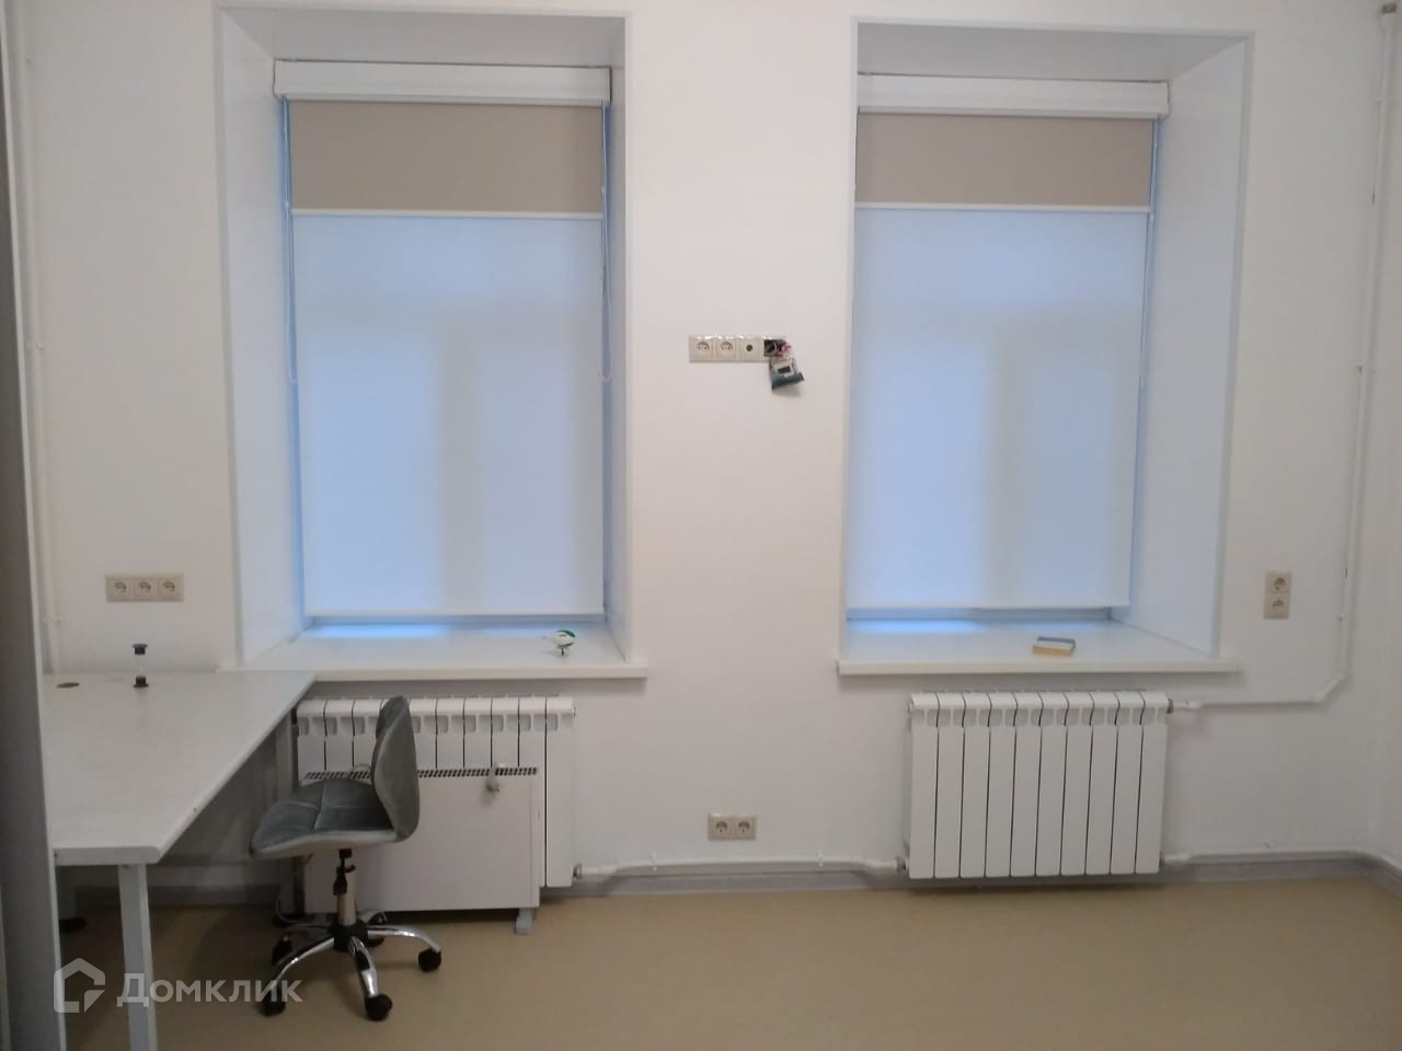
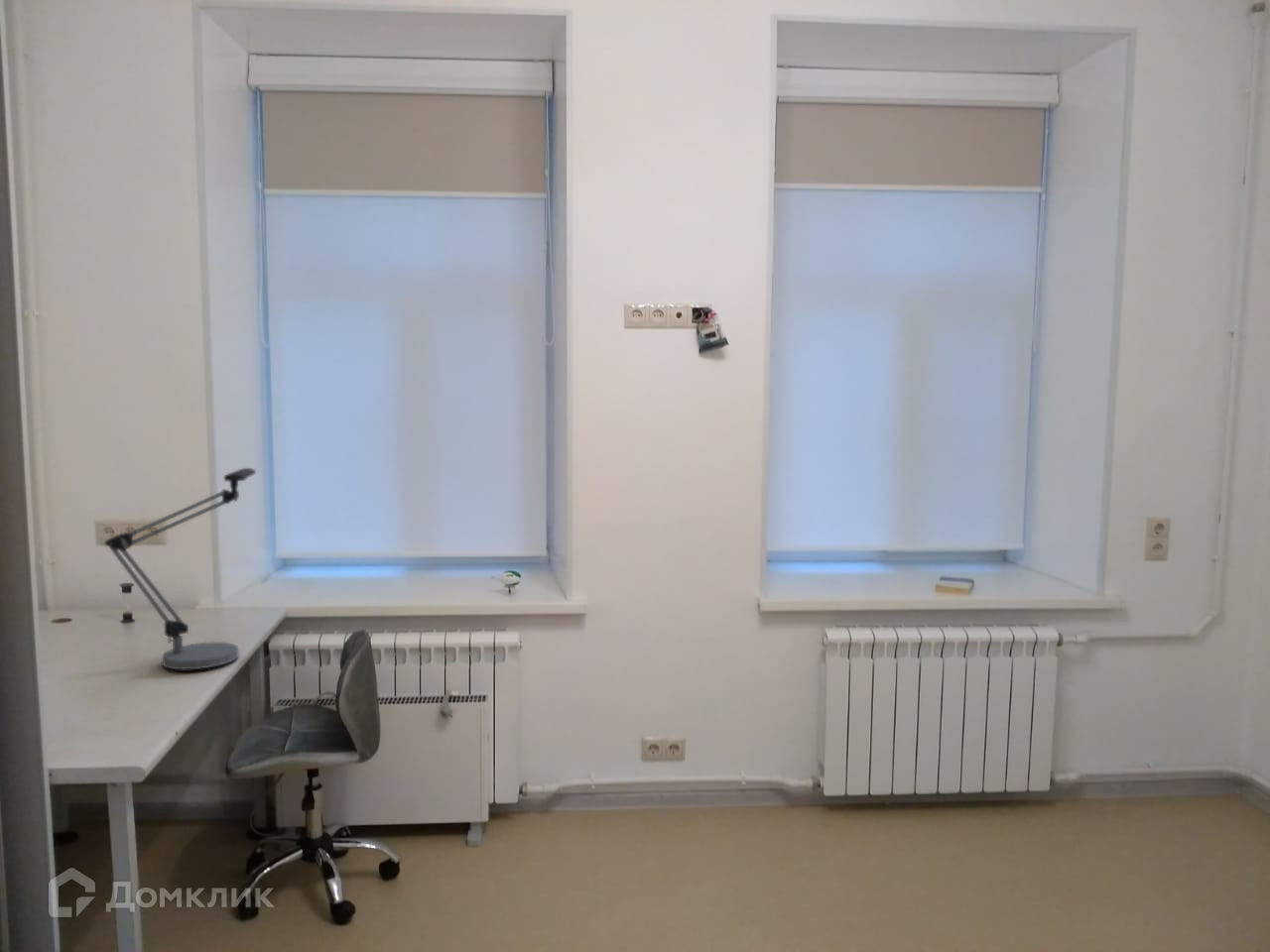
+ desk lamp [103,467,257,670]
